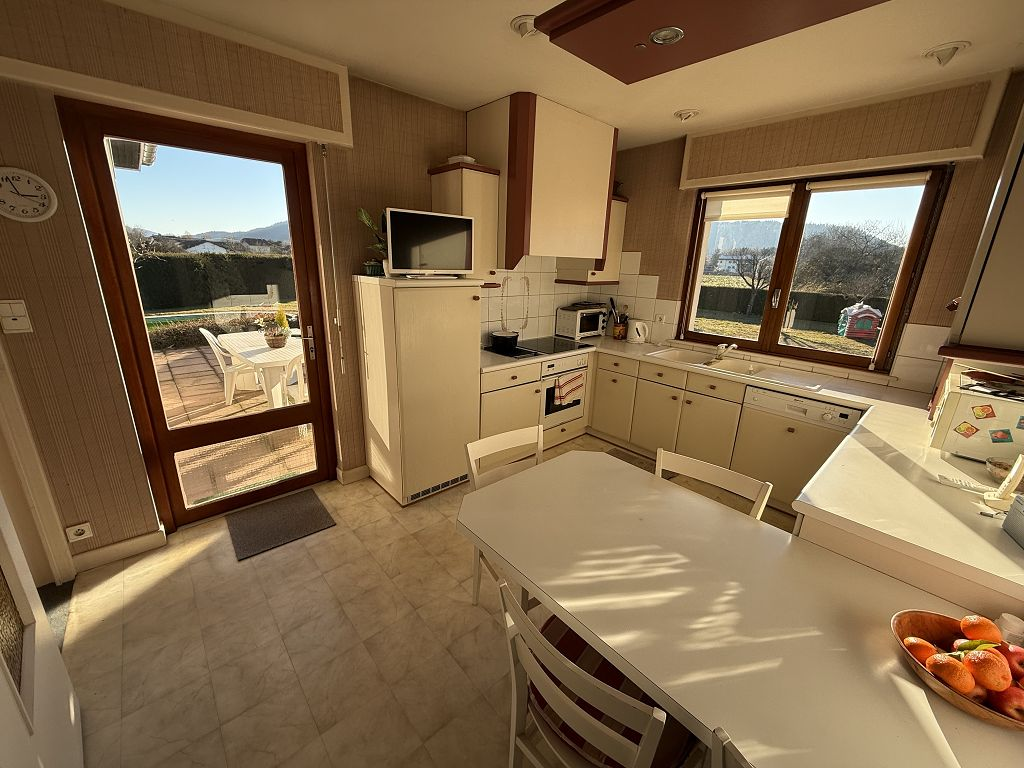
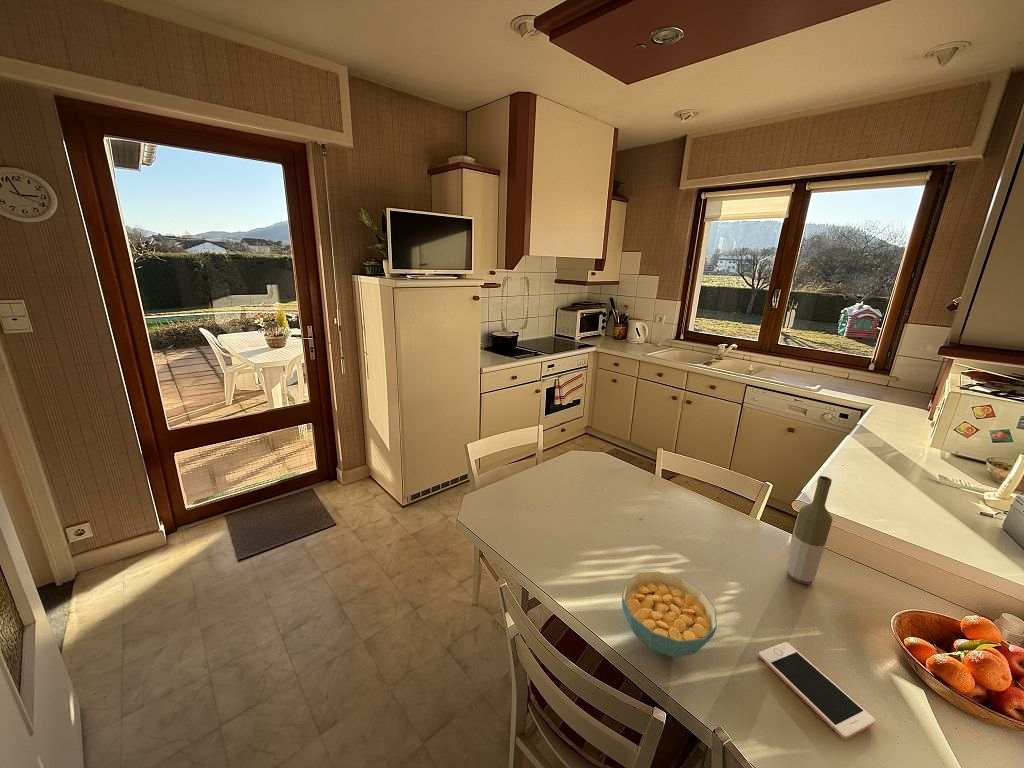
+ bottle [786,475,833,585]
+ cell phone [757,641,876,740]
+ cereal bowl [621,571,718,658]
